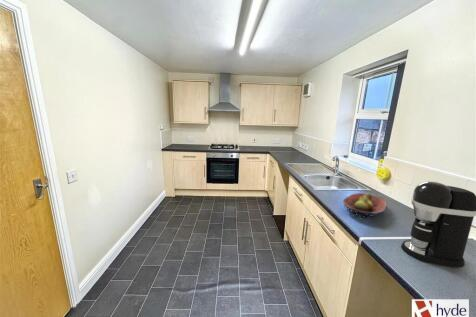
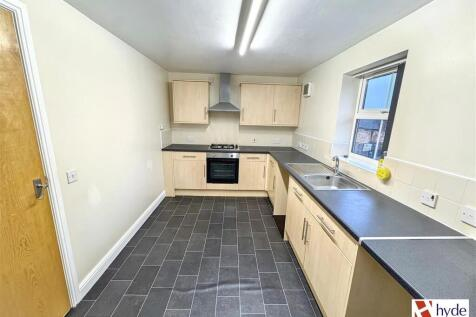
- coffee maker [400,181,476,268]
- fruit bowl [342,192,388,219]
